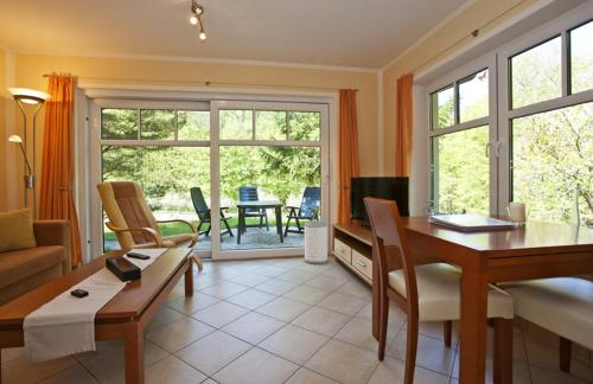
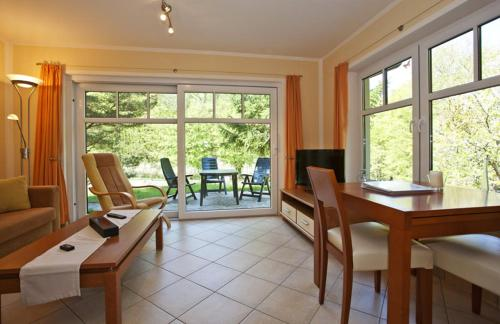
- beverage can [304,219,329,265]
